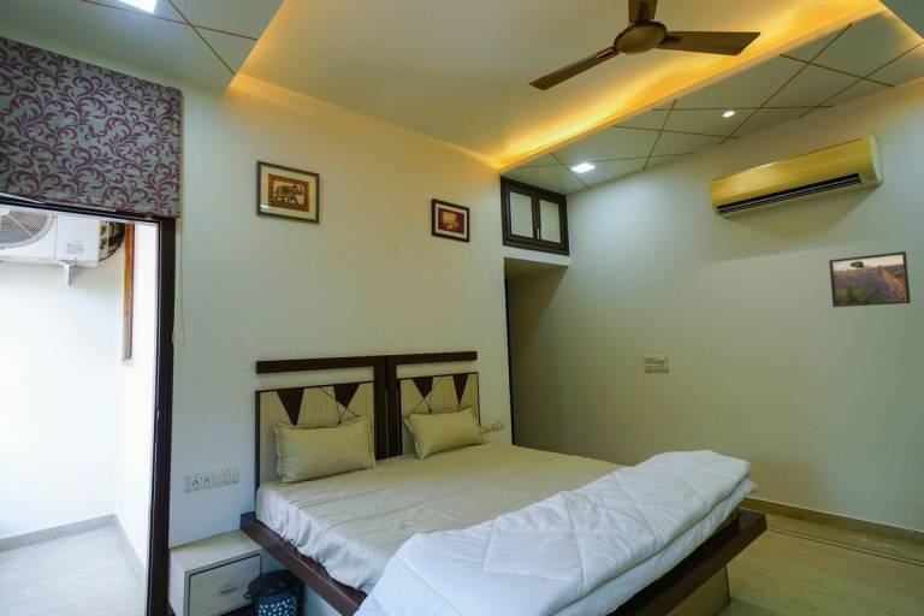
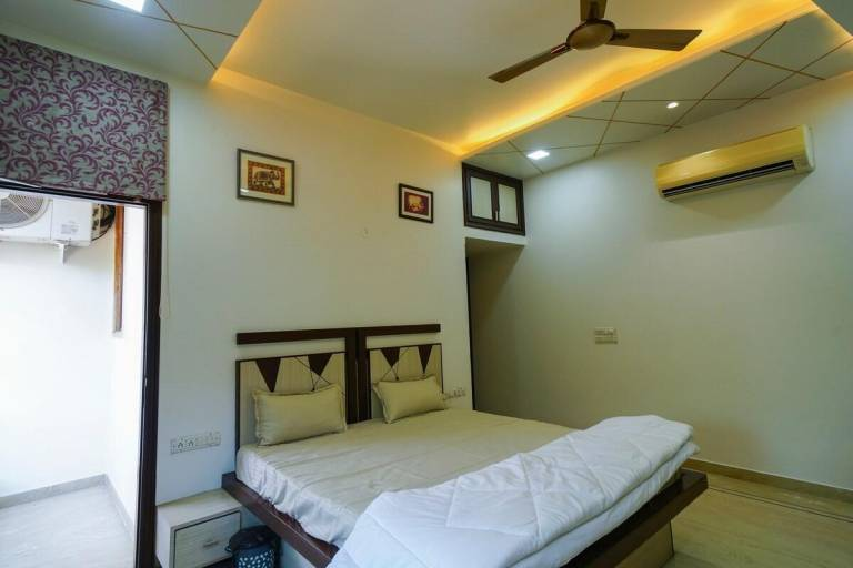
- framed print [828,250,912,308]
